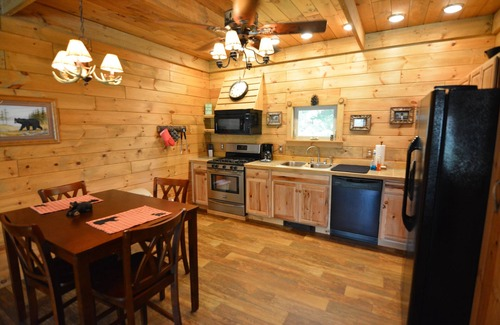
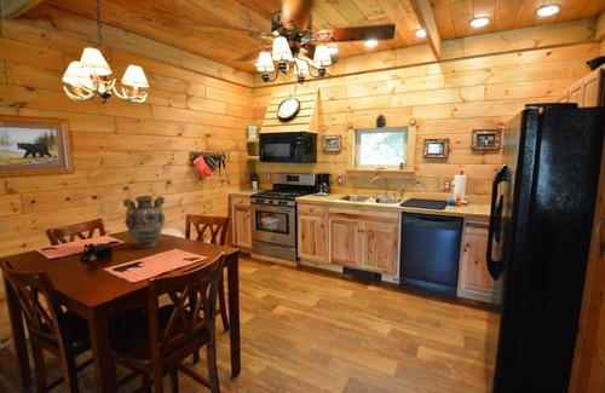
+ vase [122,195,167,249]
